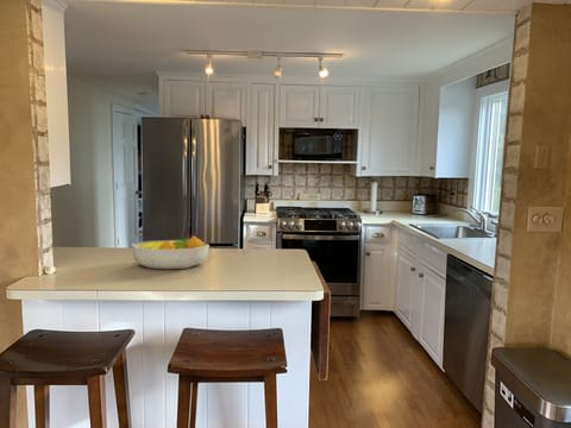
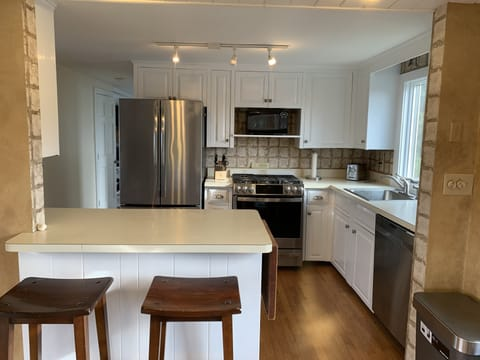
- fruit bowl [130,235,211,270]
